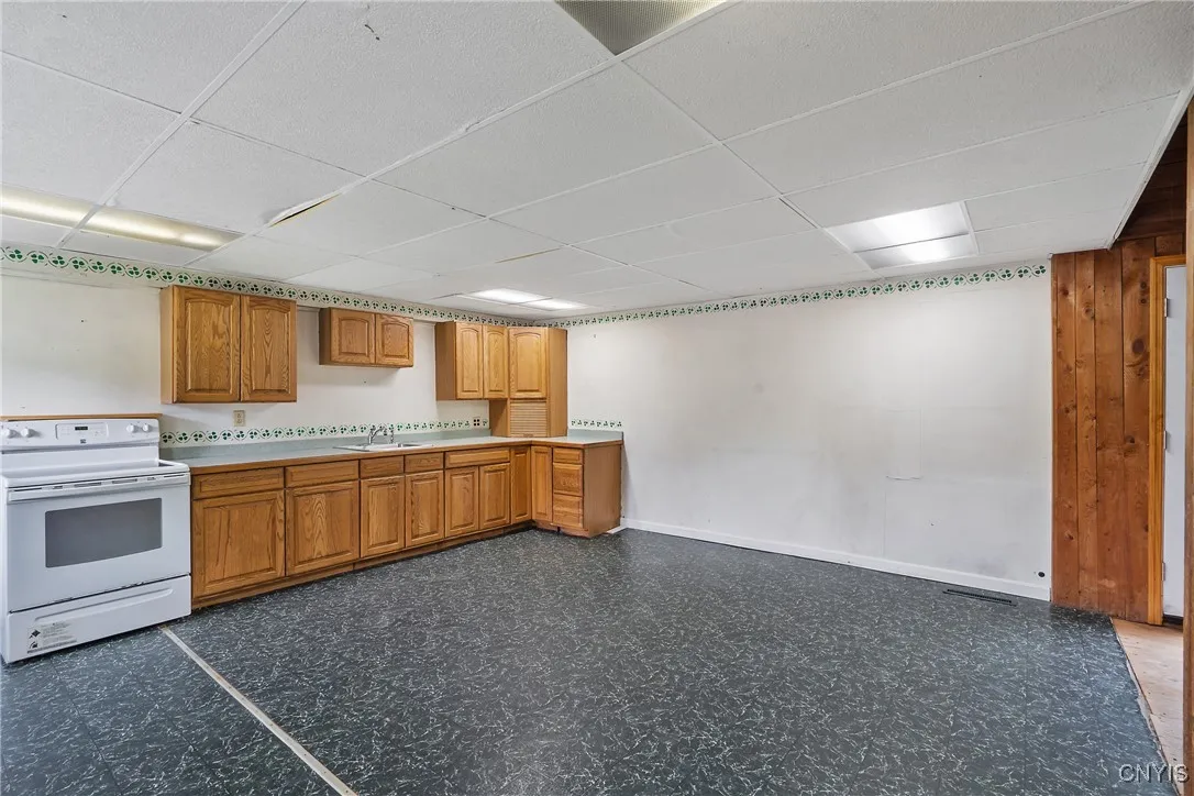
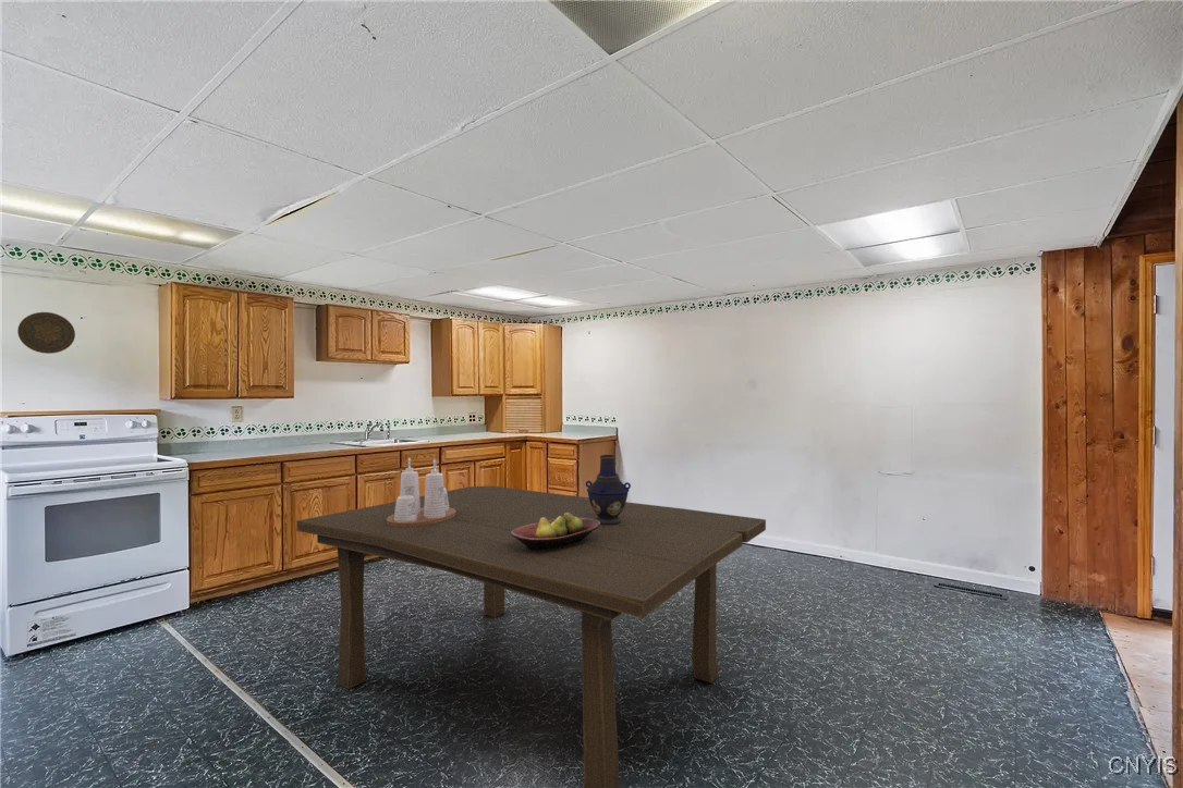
+ condiment set [387,457,456,527]
+ vase [585,454,632,525]
+ decorative plate [16,311,76,355]
+ fruit bowl [511,513,600,551]
+ dining table [295,484,767,788]
